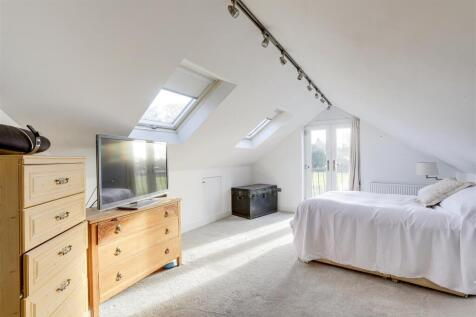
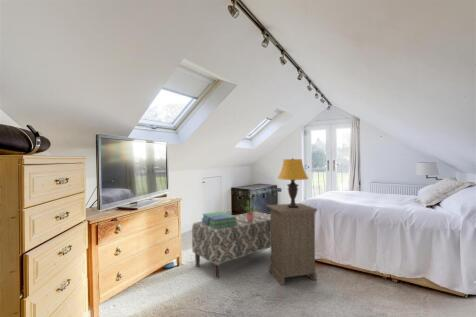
+ bench [191,211,271,280]
+ table lamp [276,157,310,208]
+ nightstand [266,202,319,286]
+ stack of books [200,211,237,229]
+ potted plant [239,198,260,221]
